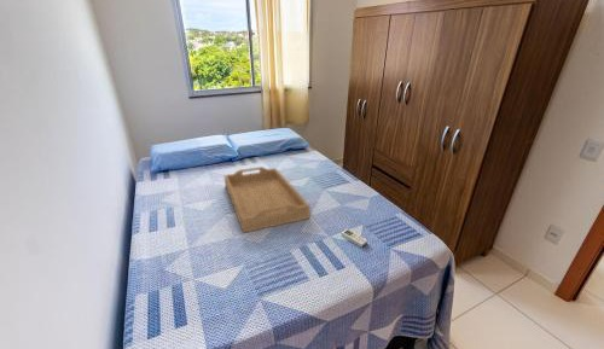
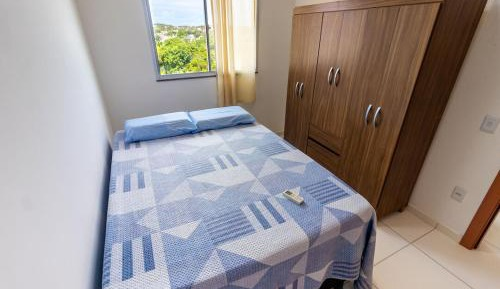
- serving tray [223,165,312,234]
